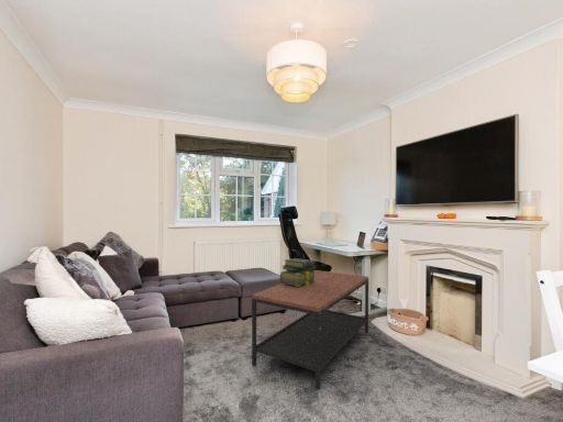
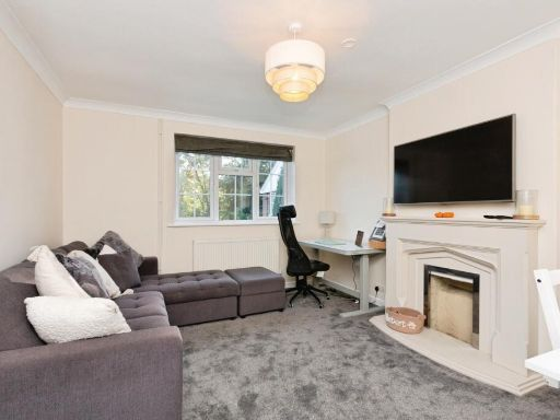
- stack of books [279,257,316,287]
- coffee table [251,269,369,391]
